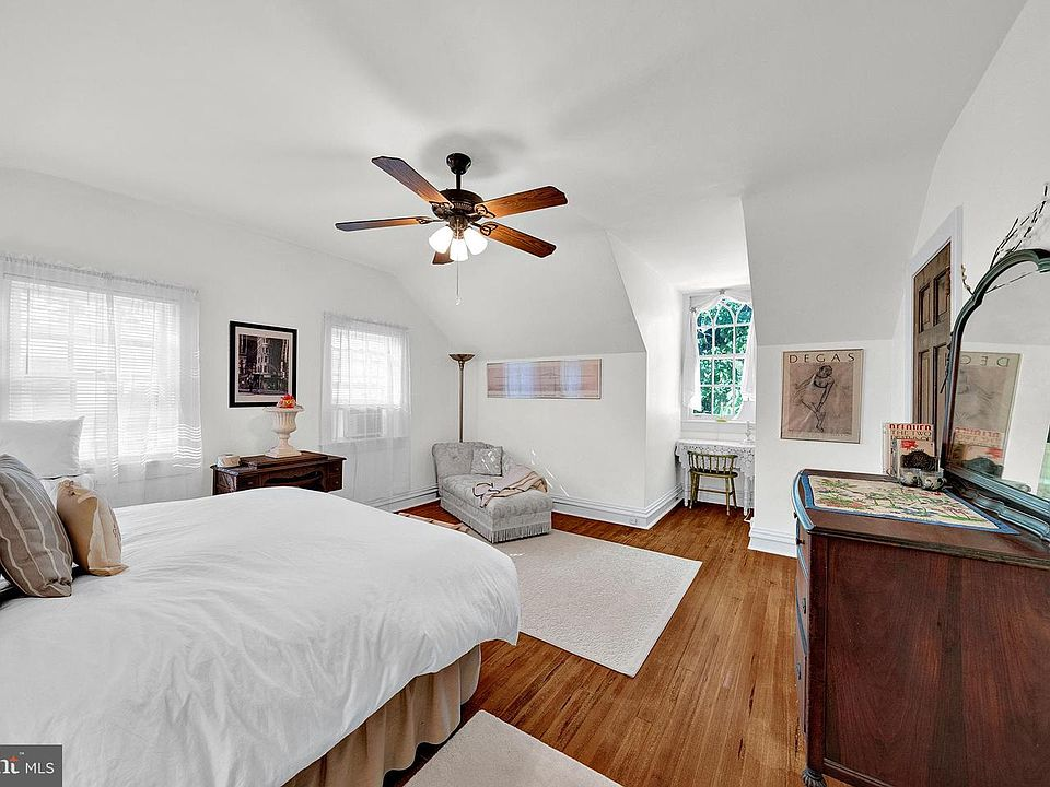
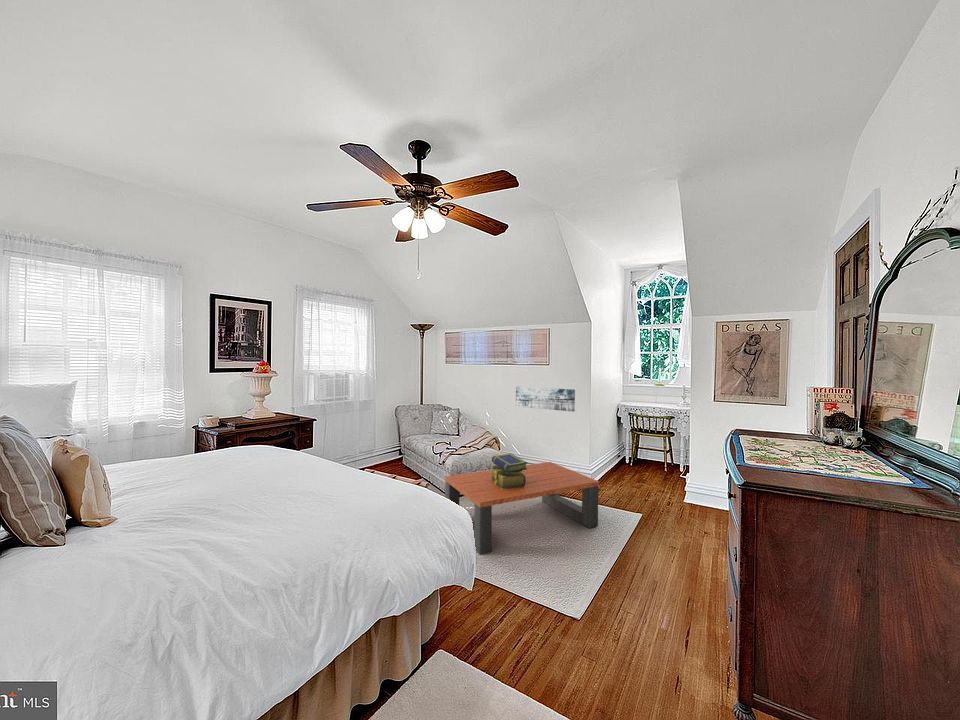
+ stack of books [490,453,528,490]
+ wall art [515,385,576,413]
+ coffee table [444,461,600,556]
